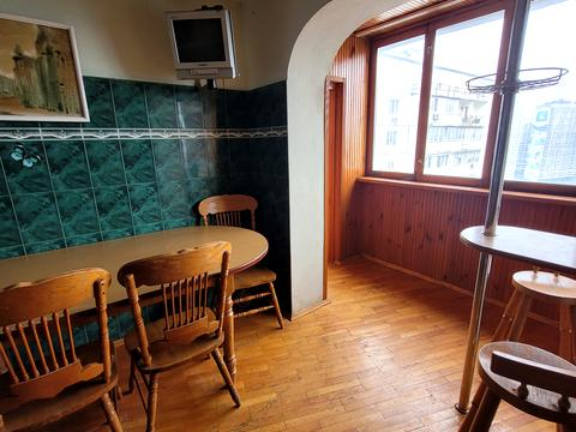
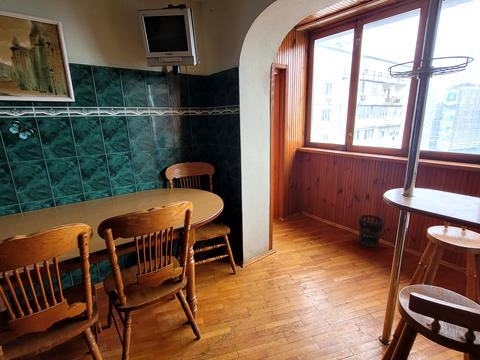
+ wastebasket [358,214,385,248]
